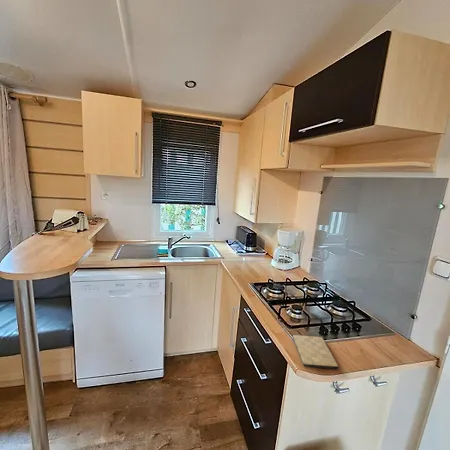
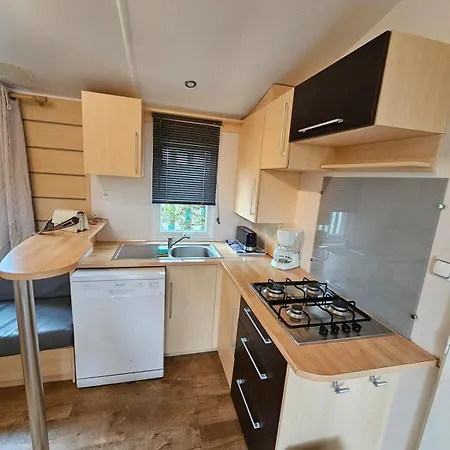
- cutting board [292,334,339,370]
